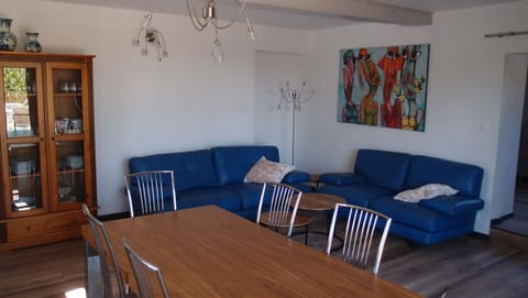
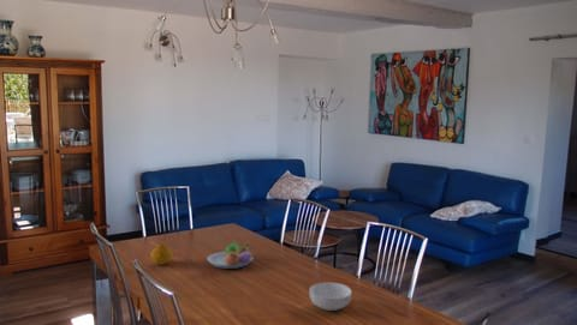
+ fruit [149,242,173,266]
+ cereal bowl [308,281,352,312]
+ fruit bowl [206,241,254,270]
